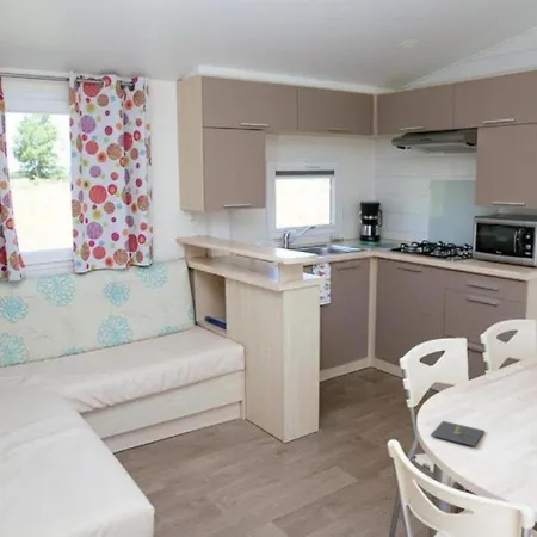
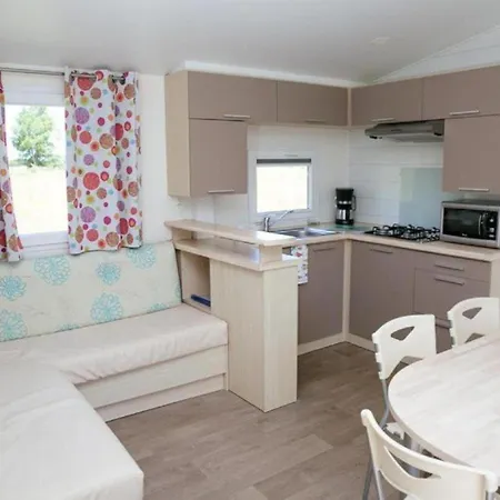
- candle [430,420,486,448]
